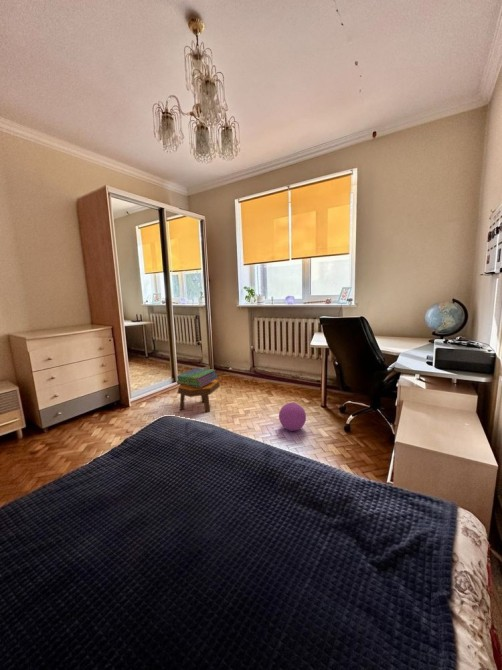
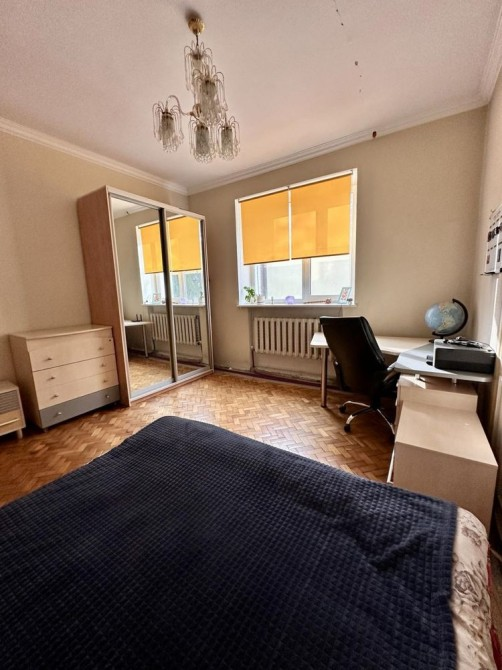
- footstool [176,379,221,413]
- stack of books [176,367,219,387]
- ball [278,402,307,432]
